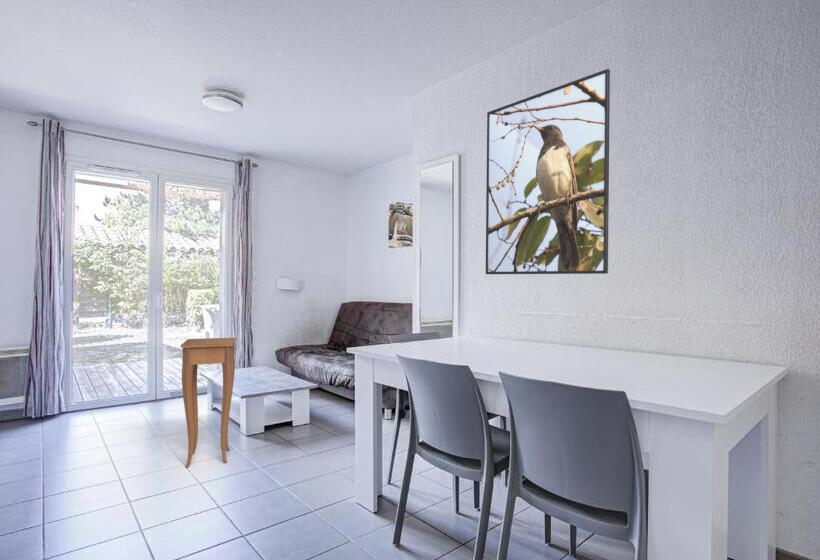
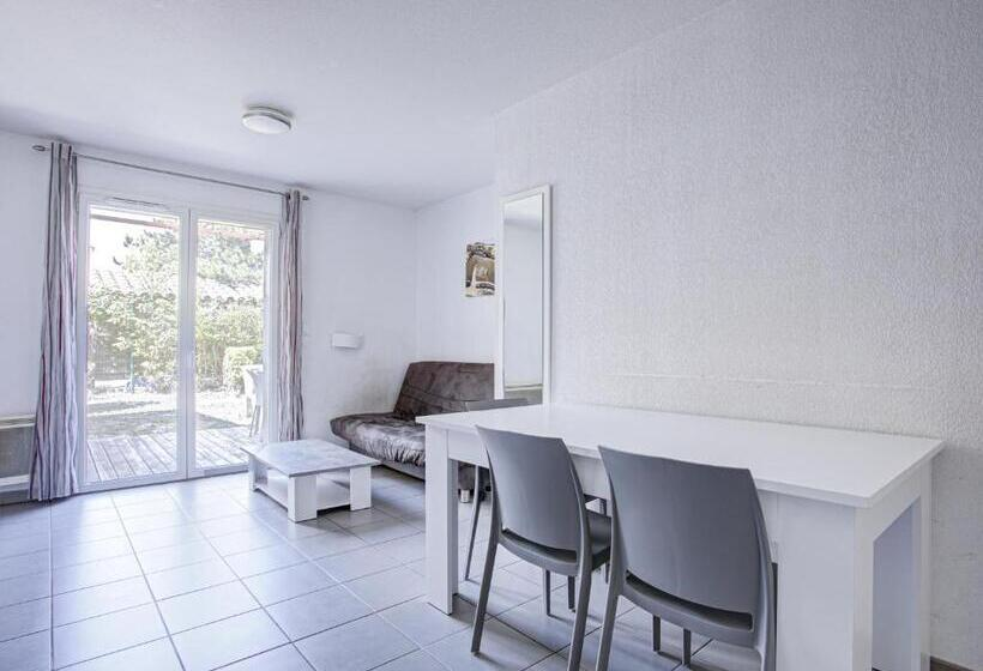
- side table [180,337,237,469]
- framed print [485,68,611,275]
